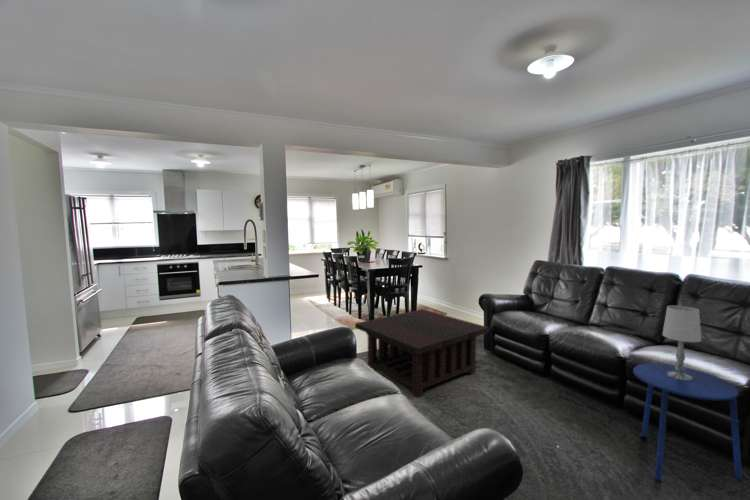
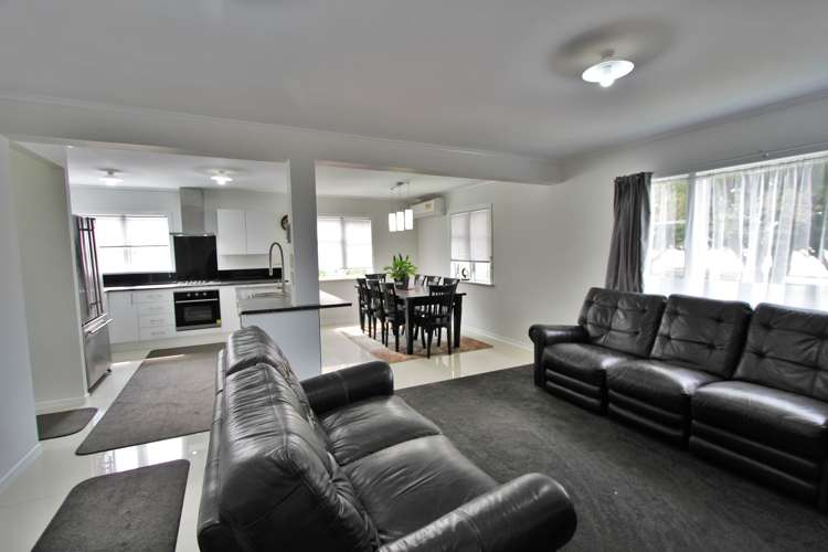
- coffee table [354,308,490,398]
- table lamp [661,305,702,381]
- side table [632,362,743,482]
